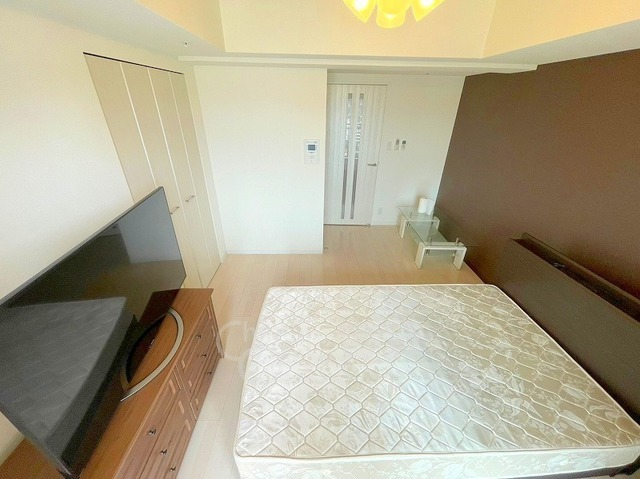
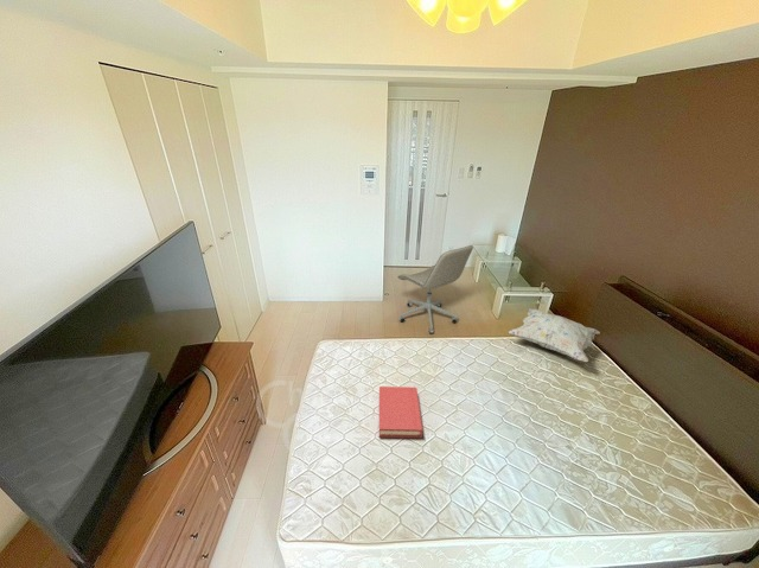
+ office chair [397,244,474,334]
+ hardback book [378,385,425,439]
+ decorative pillow [508,307,601,363]
